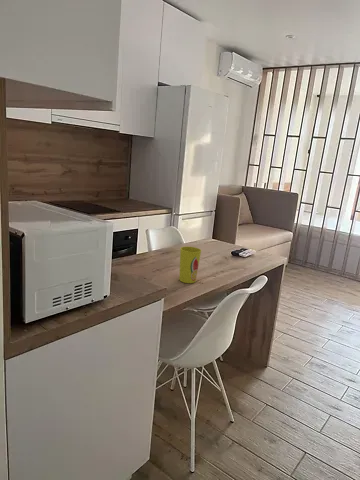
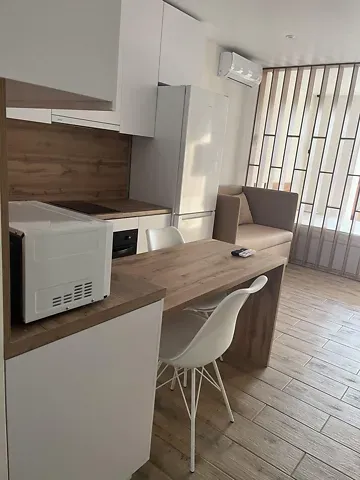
- cup [178,246,202,284]
